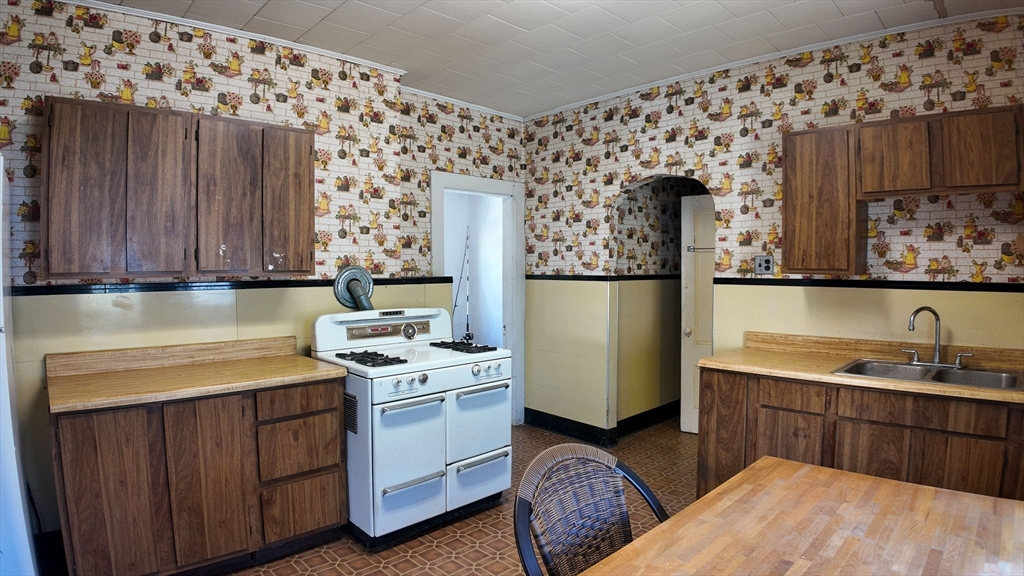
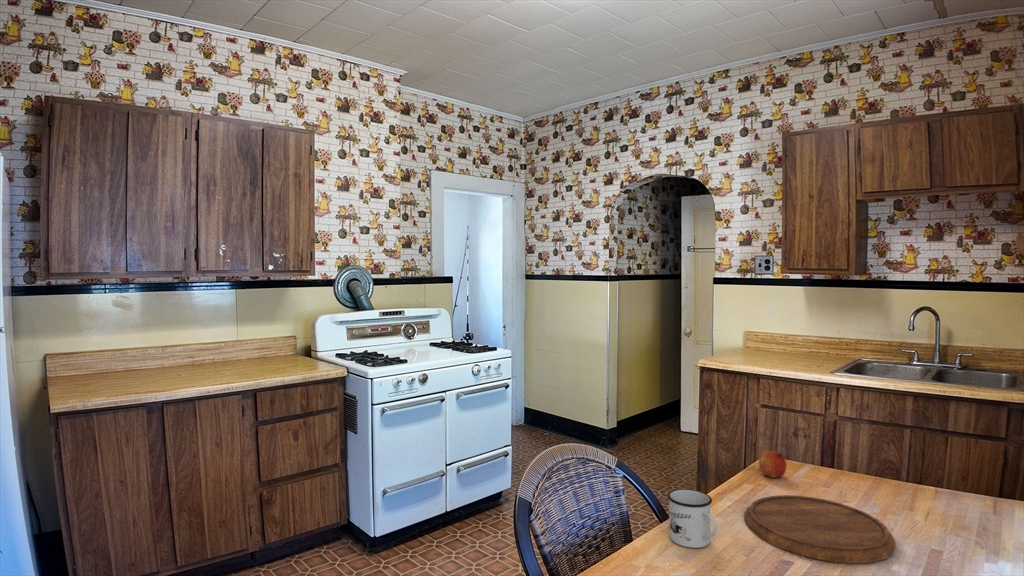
+ fruit [758,450,787,479]
+ mug [667,488,718,549]
+ cutting board [743,494,896,564]
